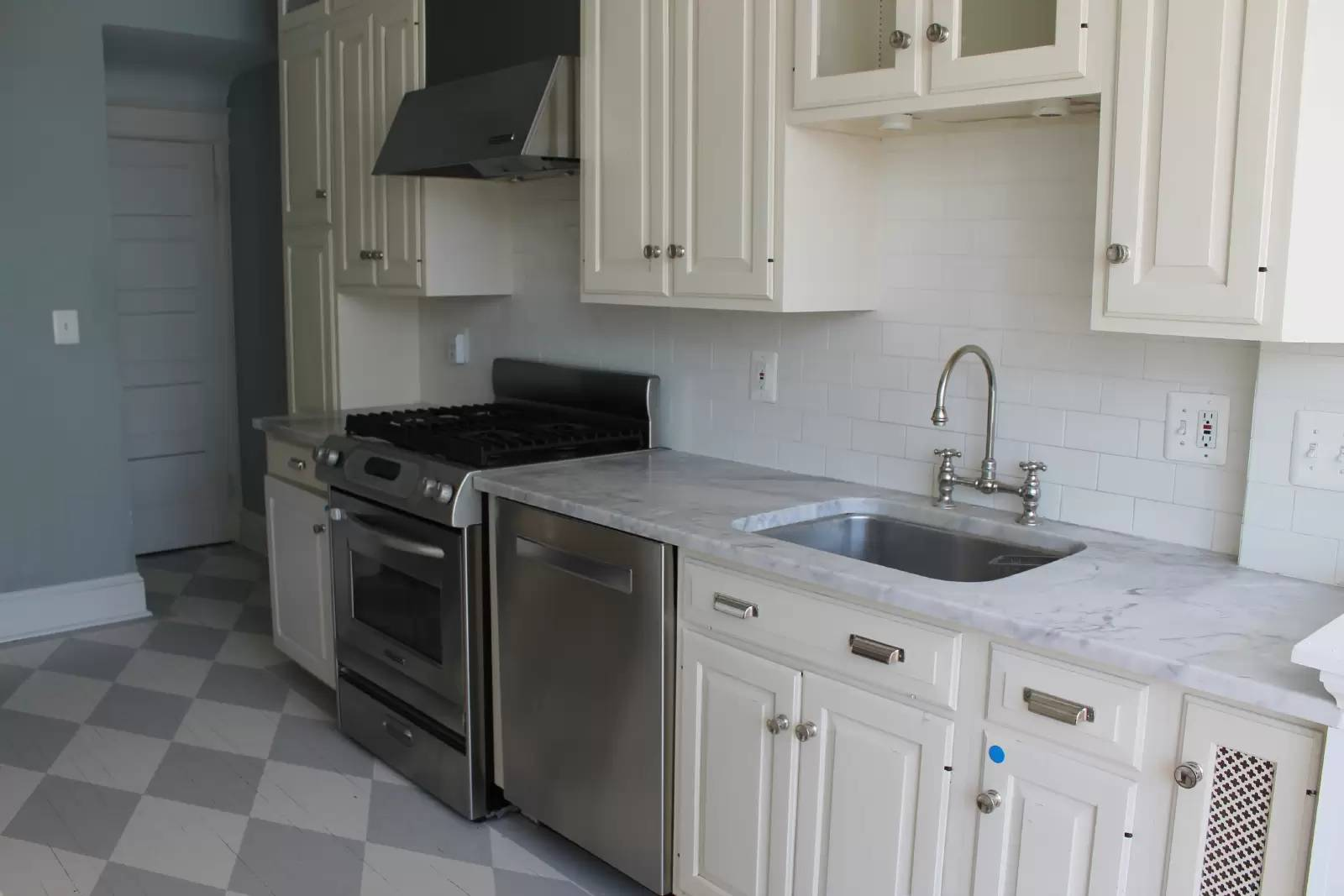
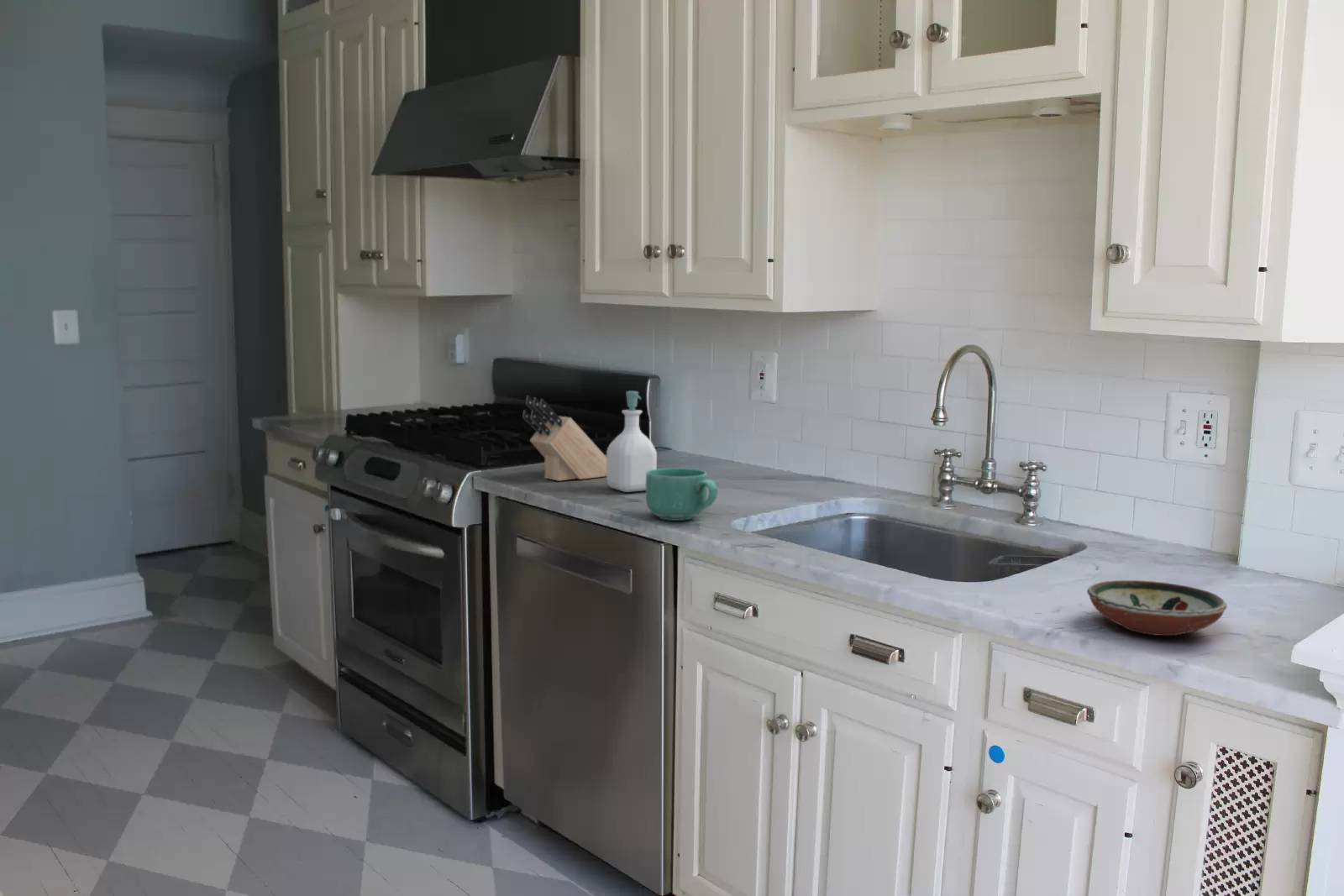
+ mug [645,468,718,521]
+ soap bottle [606,390,658,493]
+ knife block [522,395,606,482]
+ decorative bowl [1086,579,1228,637]
